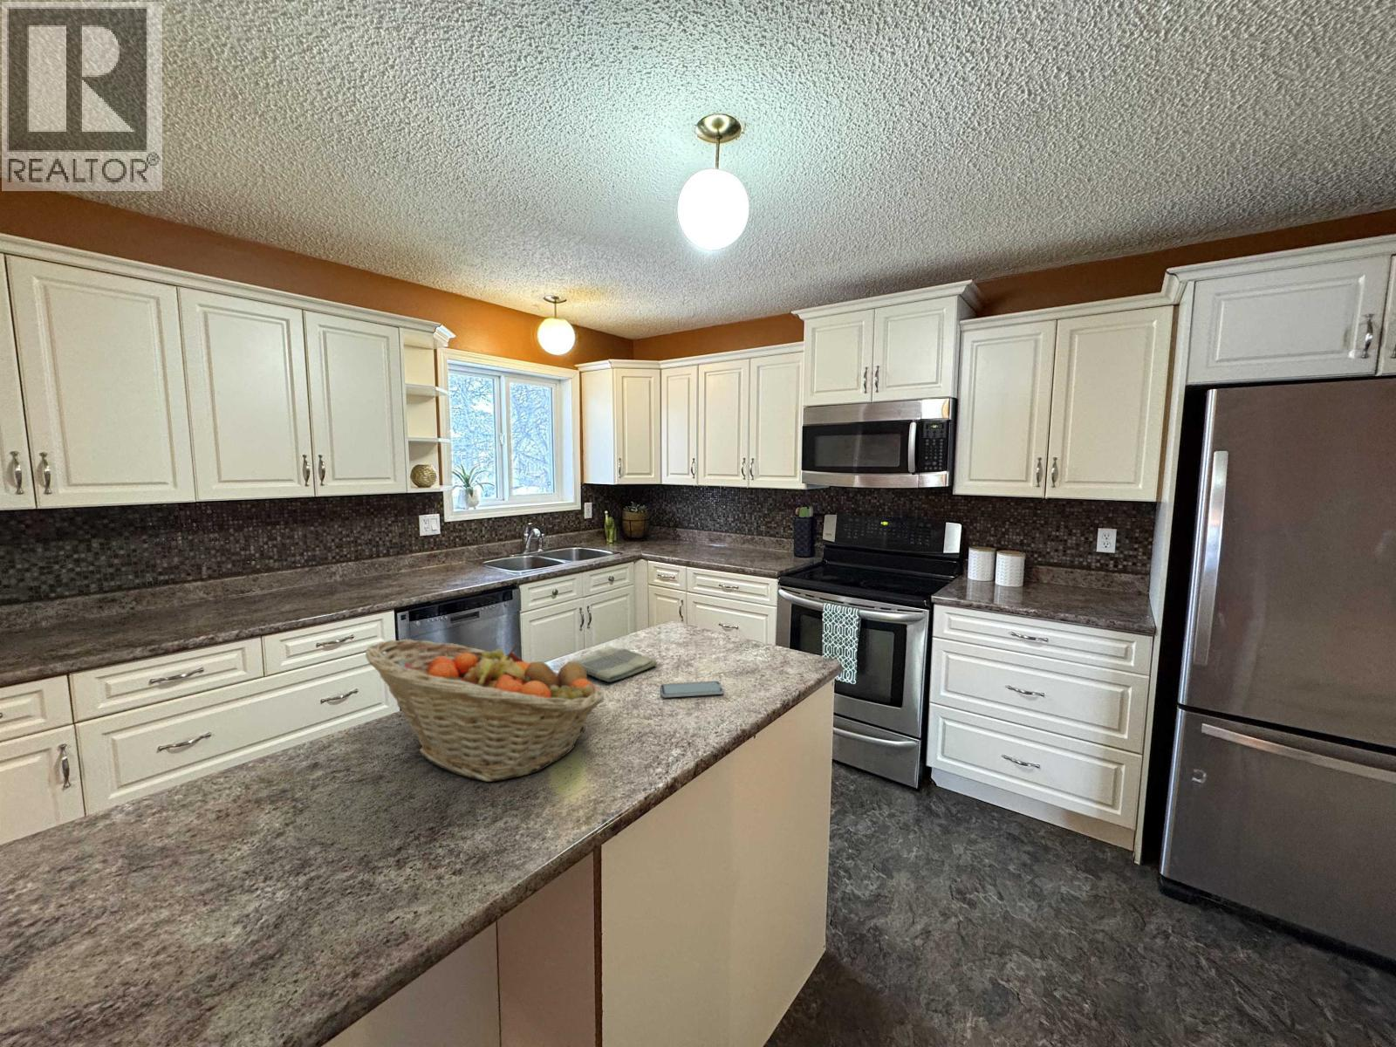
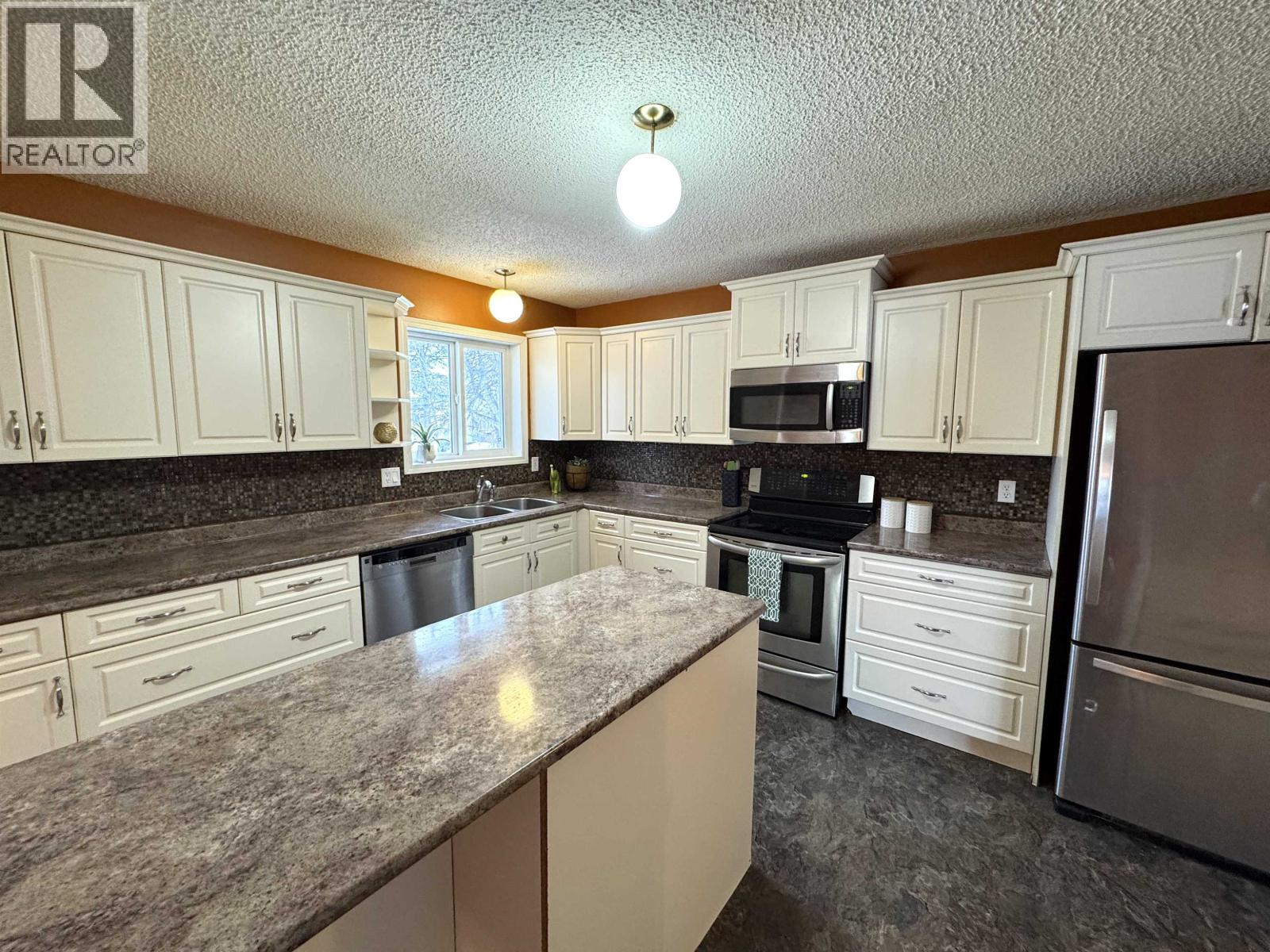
- fruit basket [365,639,606,783]
- dish towel [566,644,658,683]
- smartphone [660,680,724,698]
